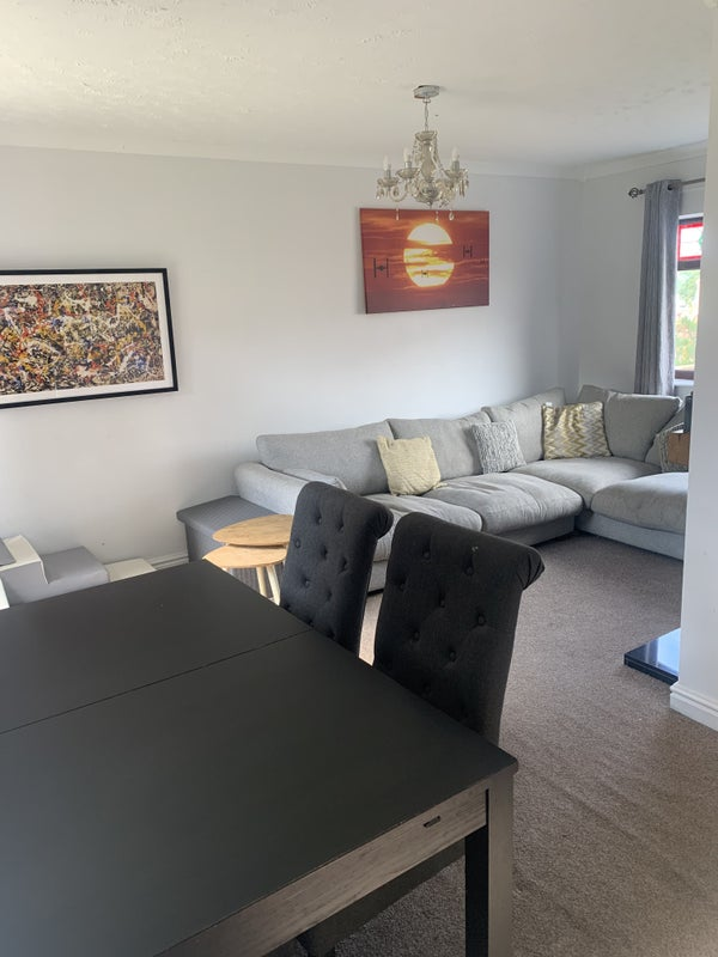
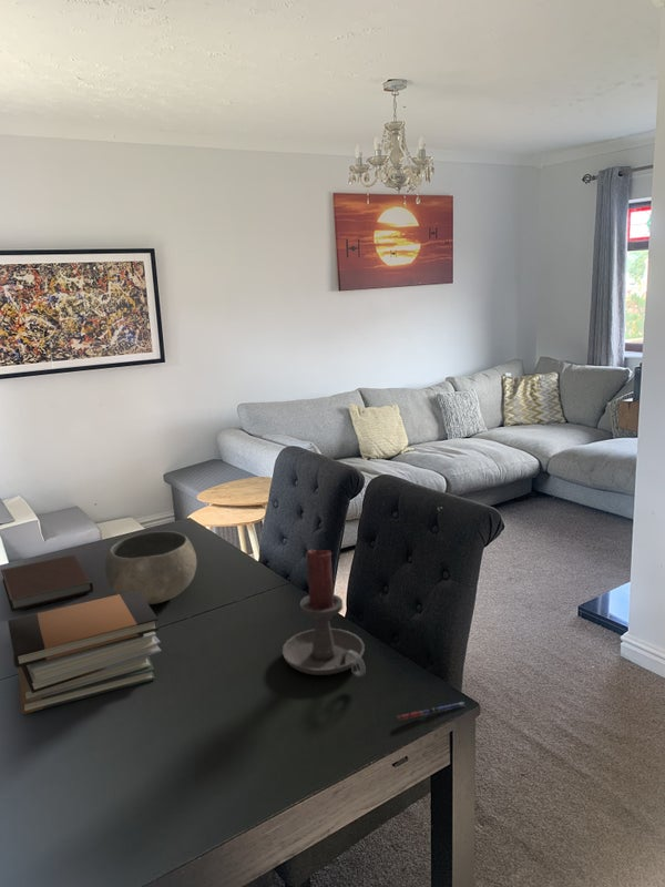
+ pen [396,701,466,722]
+ notebook [0,554,94,612]
+ book stack [7,590,162,715]
+ bowl [104,530,198,605]
+ candle holder [282,549,367,677]
